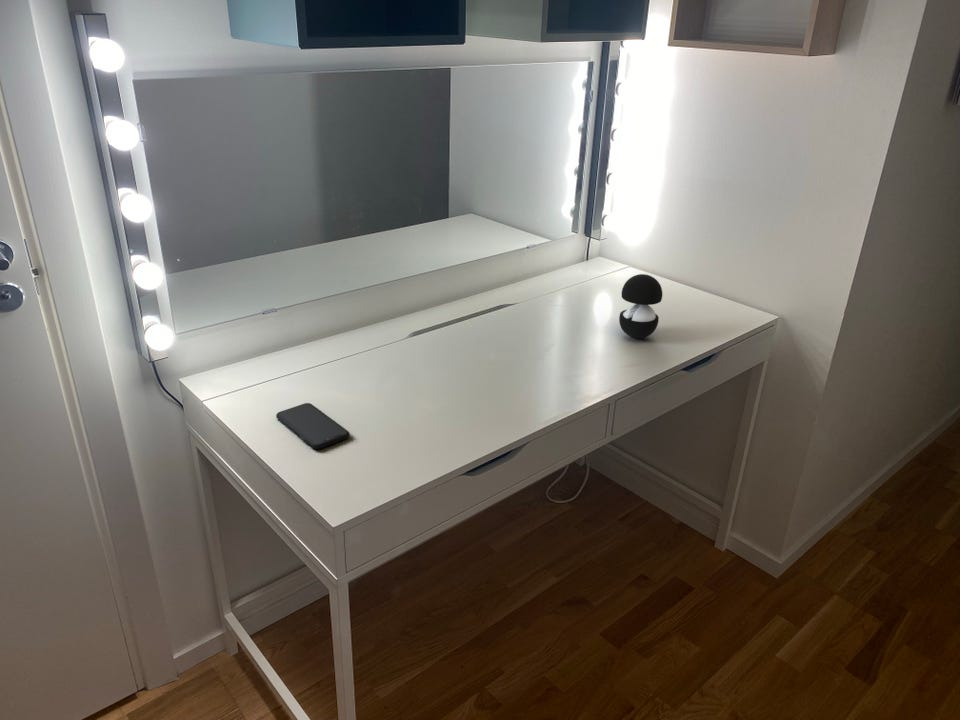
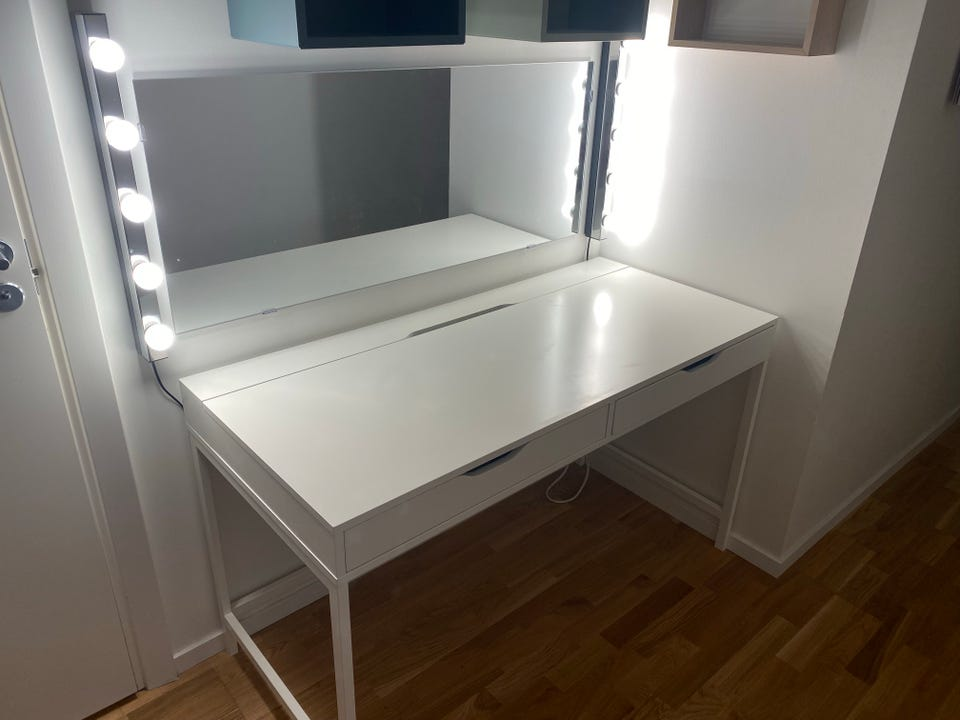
- speaker [618,273,663,339]
- smartphone [275,402,351,450]
